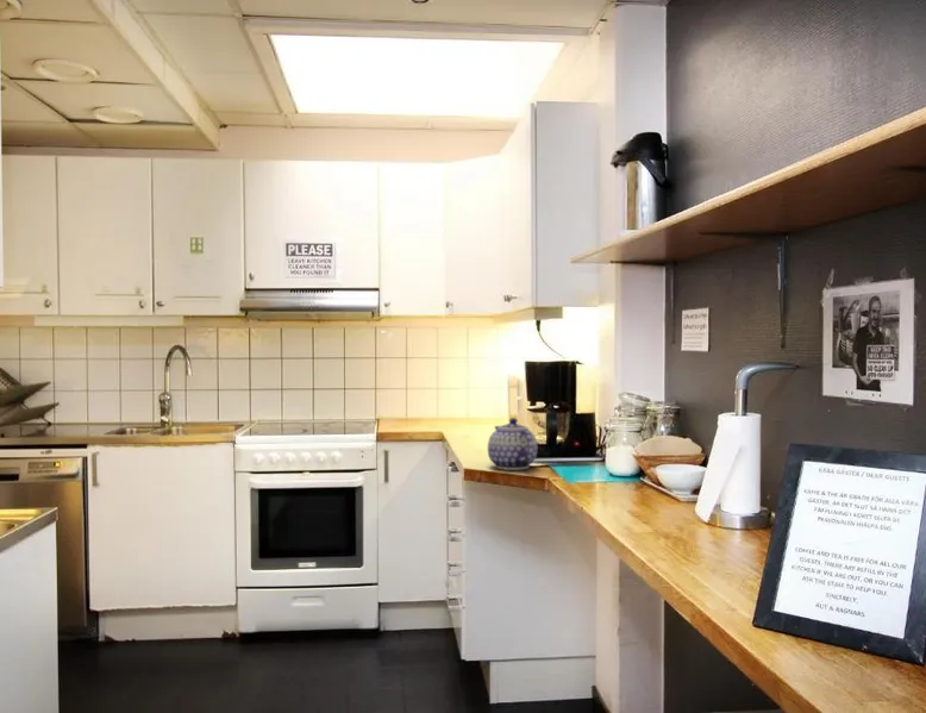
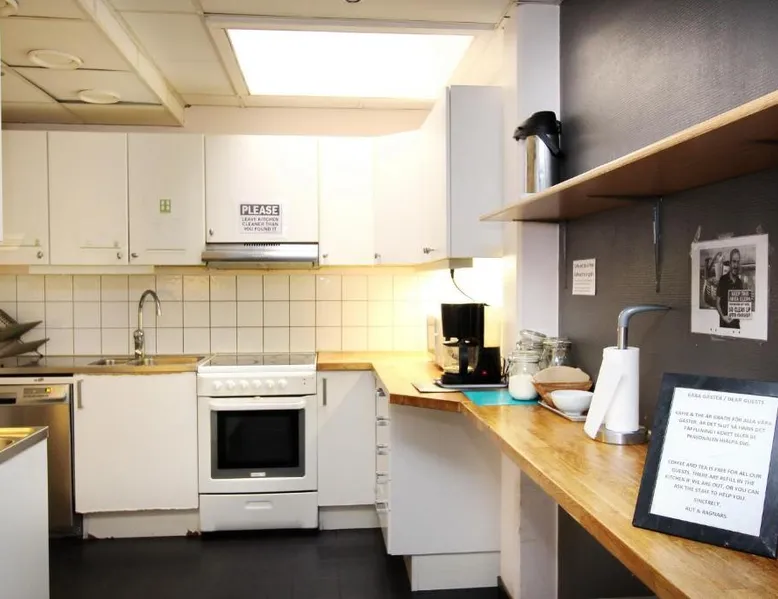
- teapot [487,417,538,471]
